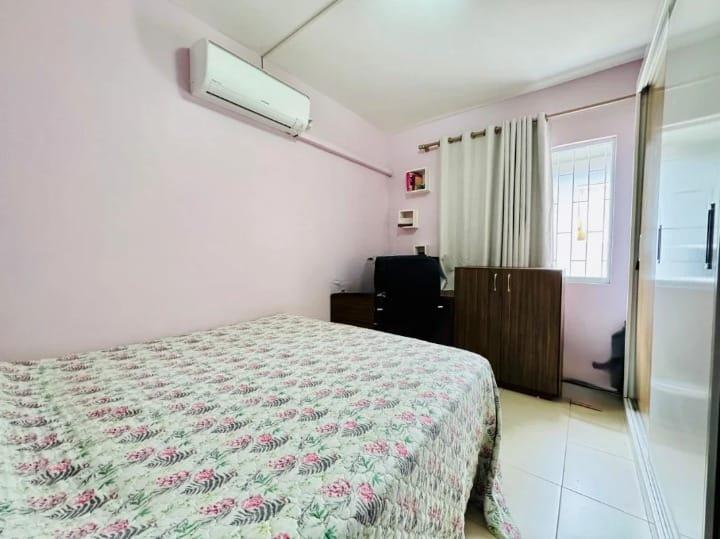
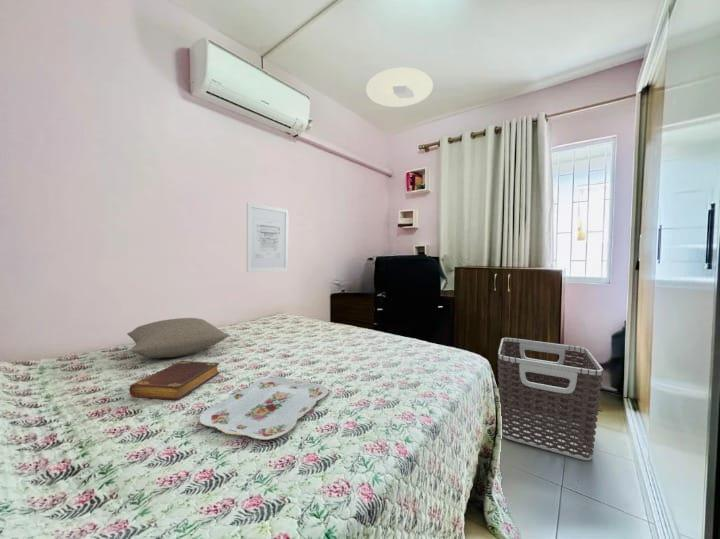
+ wall art [246,202,290,273]
+ serving tray [199,376,329,441]
+ book [128,360,221,401]
+ pillow [126,317,231,359]
+ clothes hamper [497,337,604,461]
+ ceiling light [365,67,434,108]
